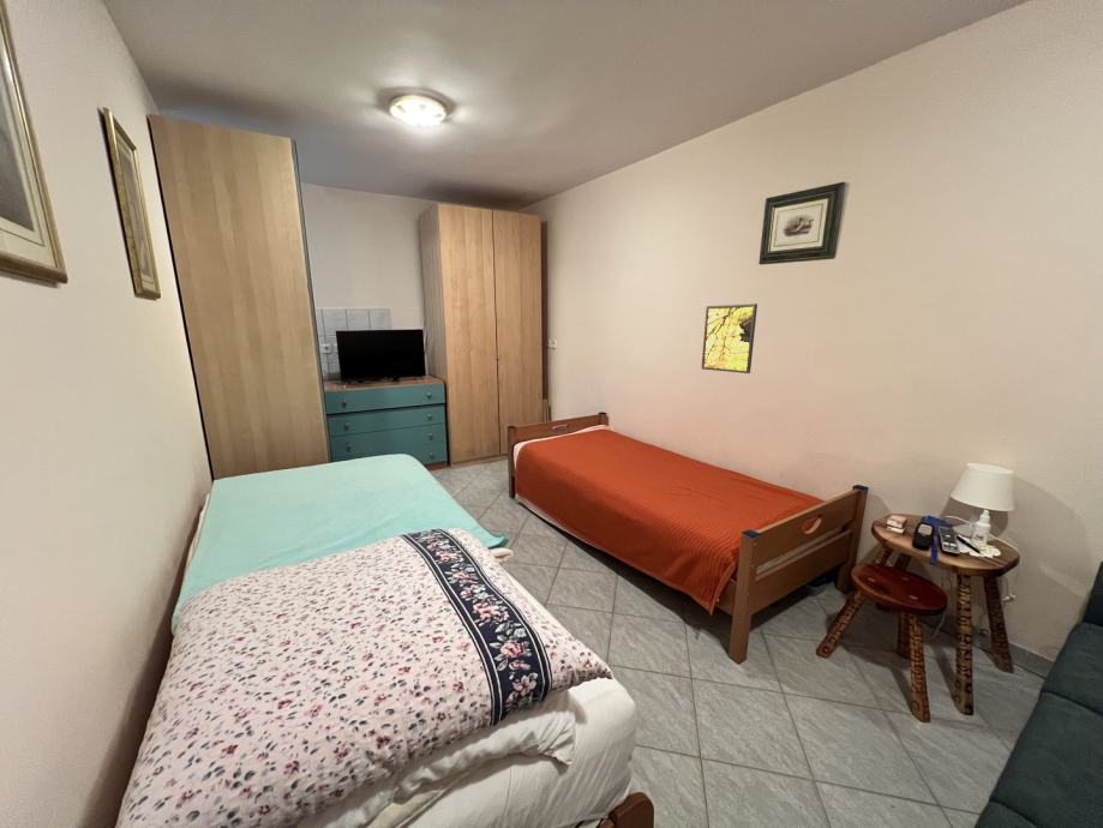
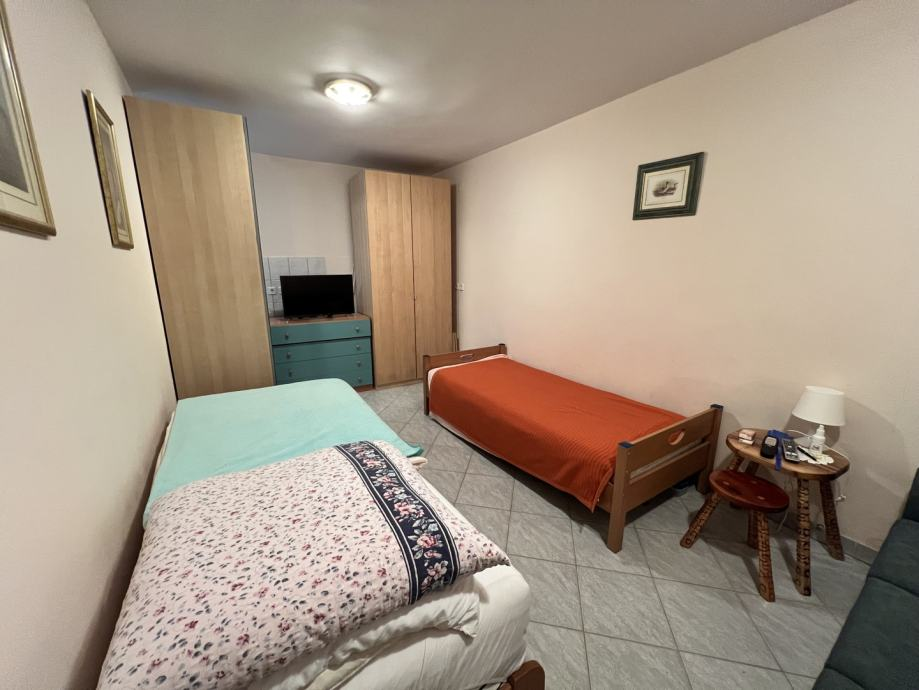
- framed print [701,302,759,374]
